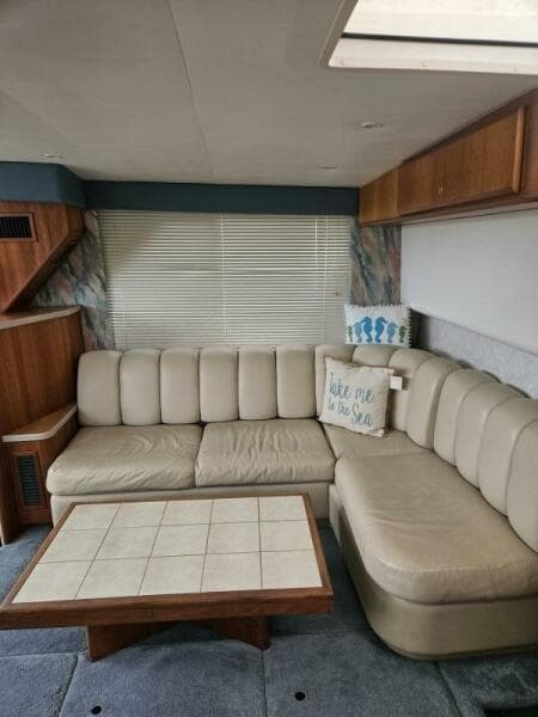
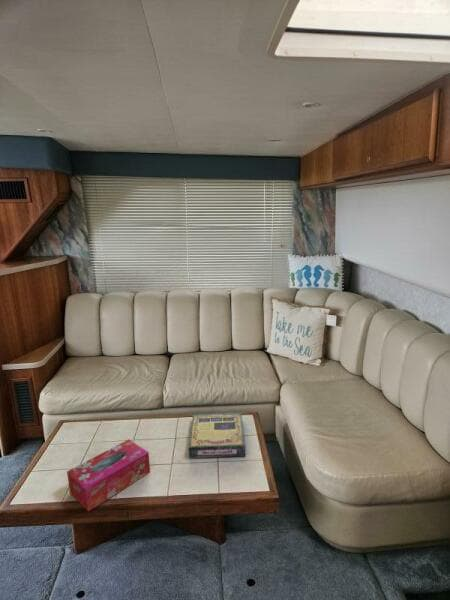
+ video game box [188,412,247,459]
+ tissue box [66,438,151,512]
